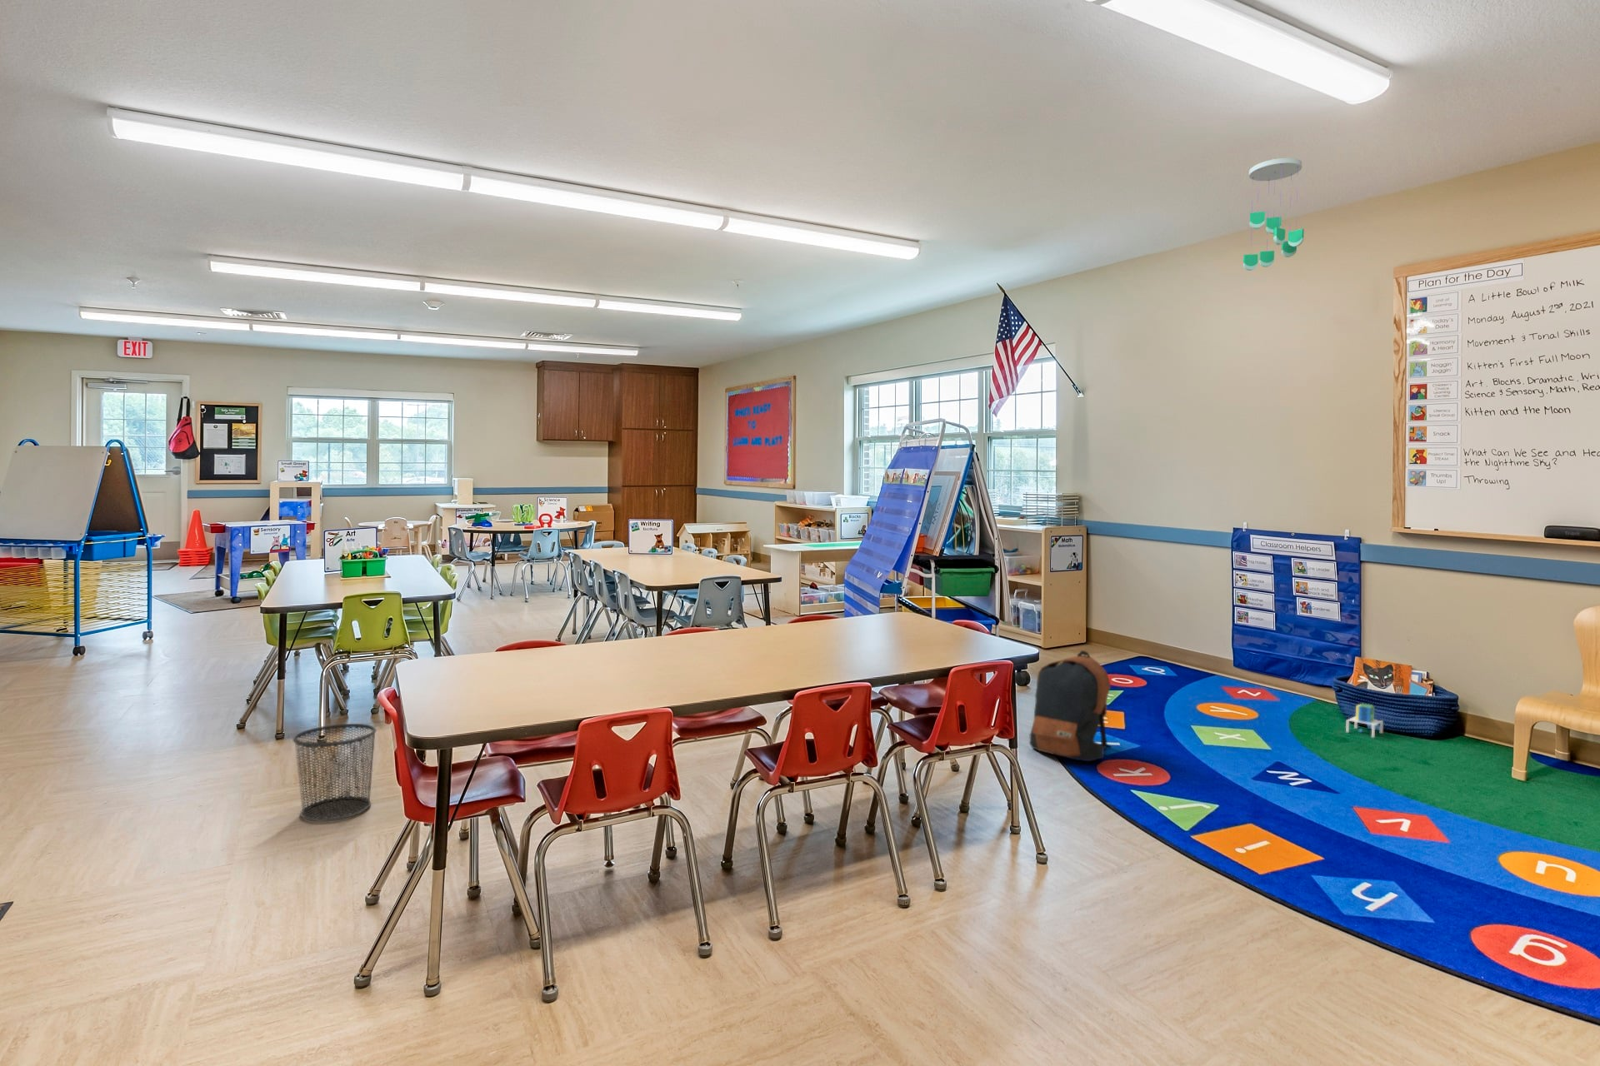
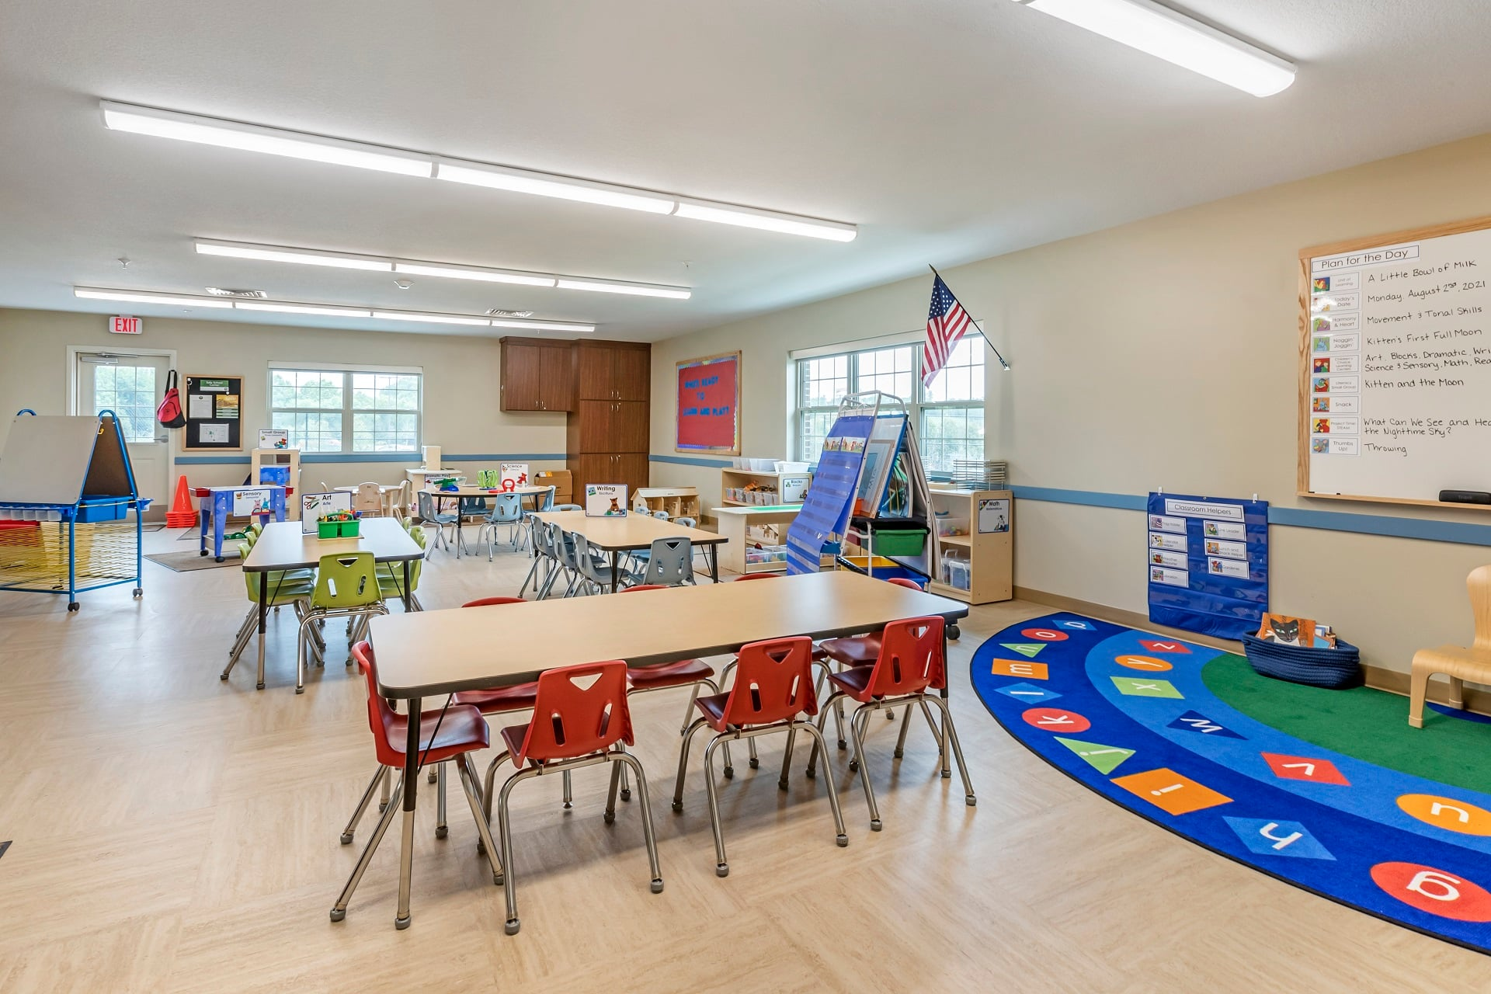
- ceiling mobile [1243,157,1305,271]
- backpack [1030,650,1112,761]
- waste bin [292,723,377,822]
- toy house [1345,702,1385,739]
